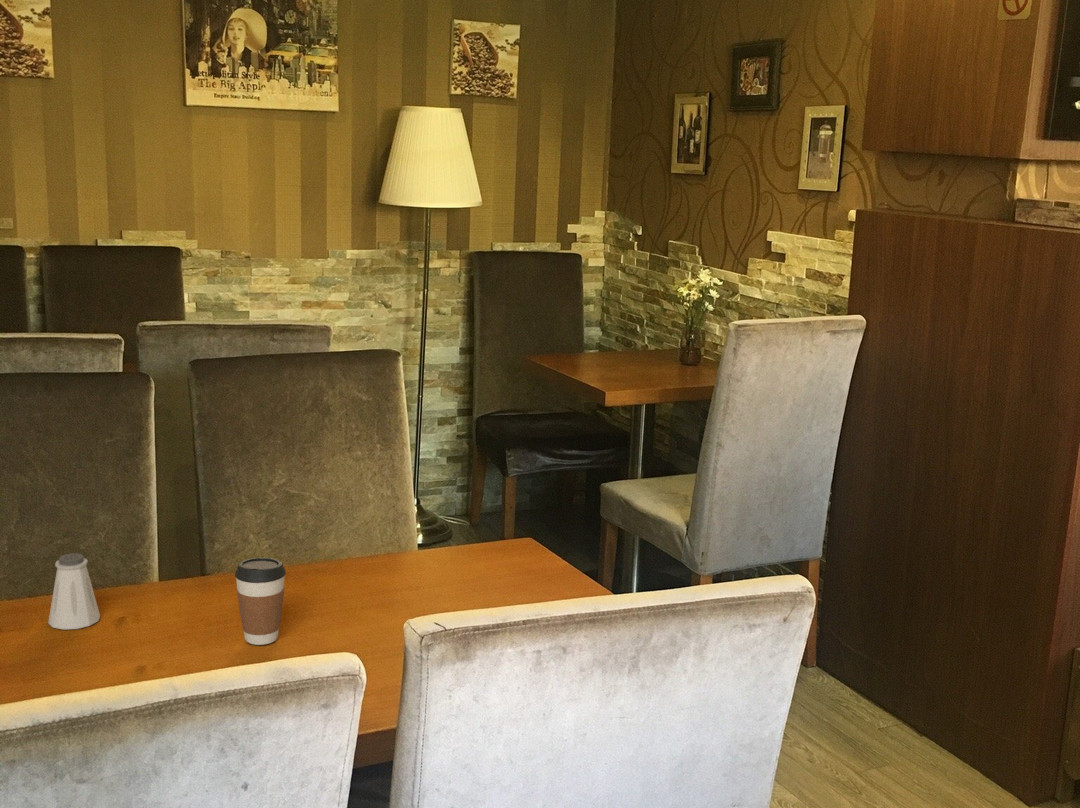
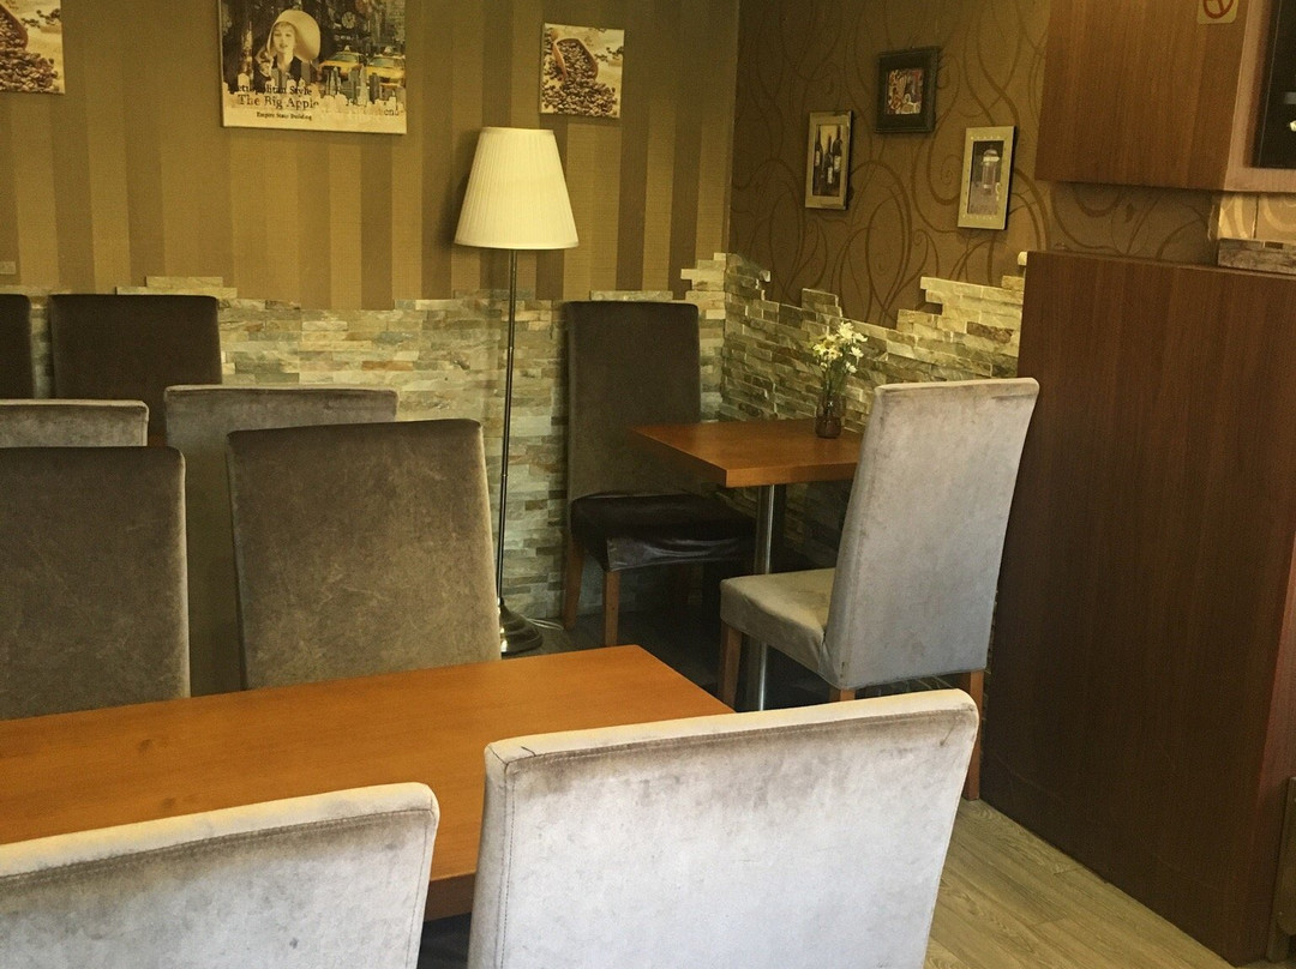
- coffee cup [234,557,287,646]
- saltshaker [47,552,101,631]
